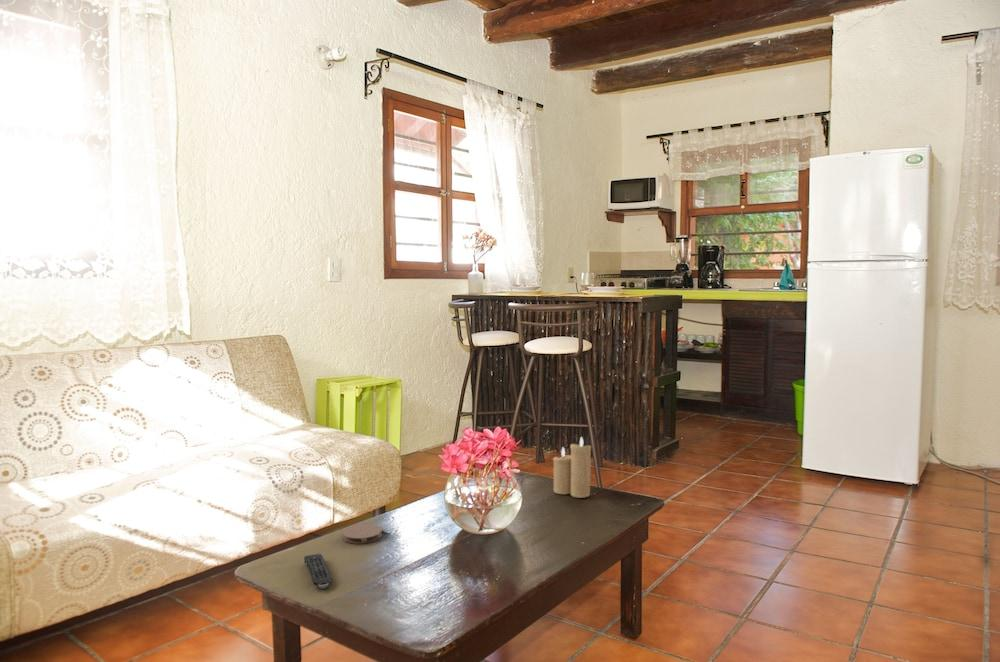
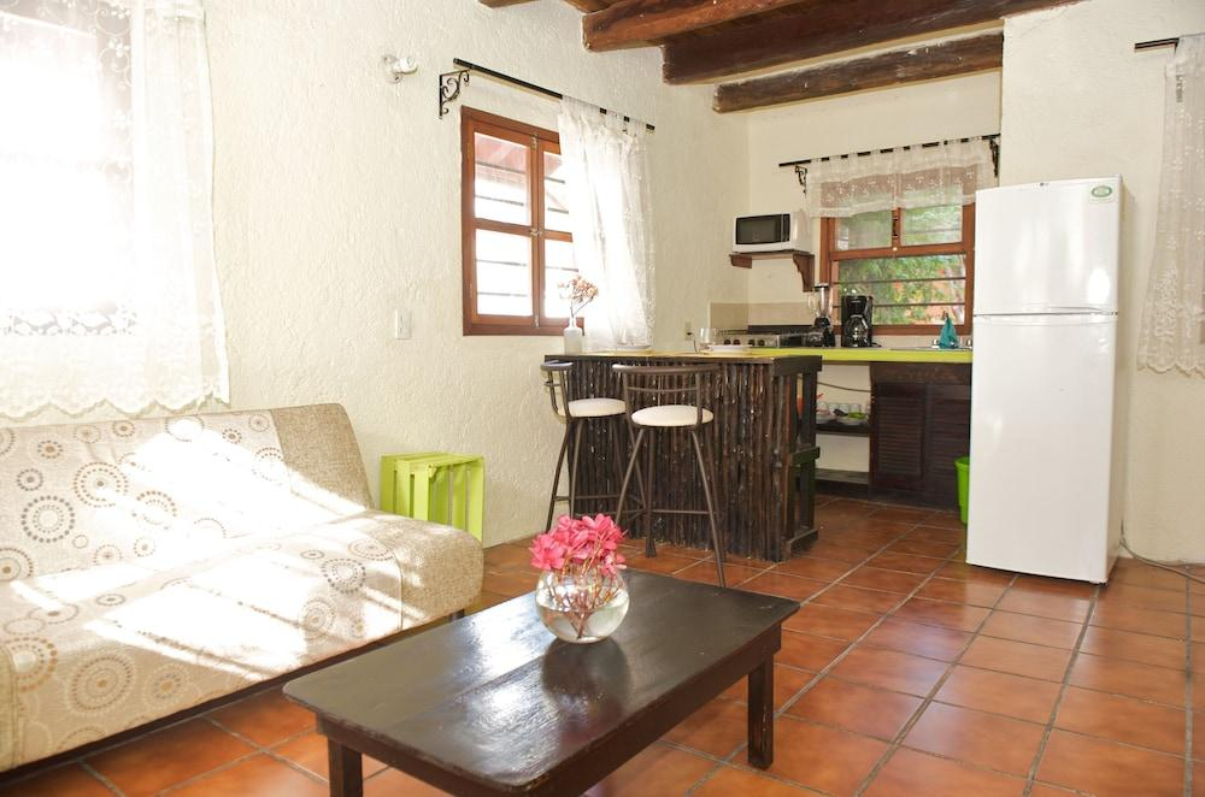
- remote control [303,553,333,590]
- candle [552,436,592,499]
- coaster [342,523,383,545]
